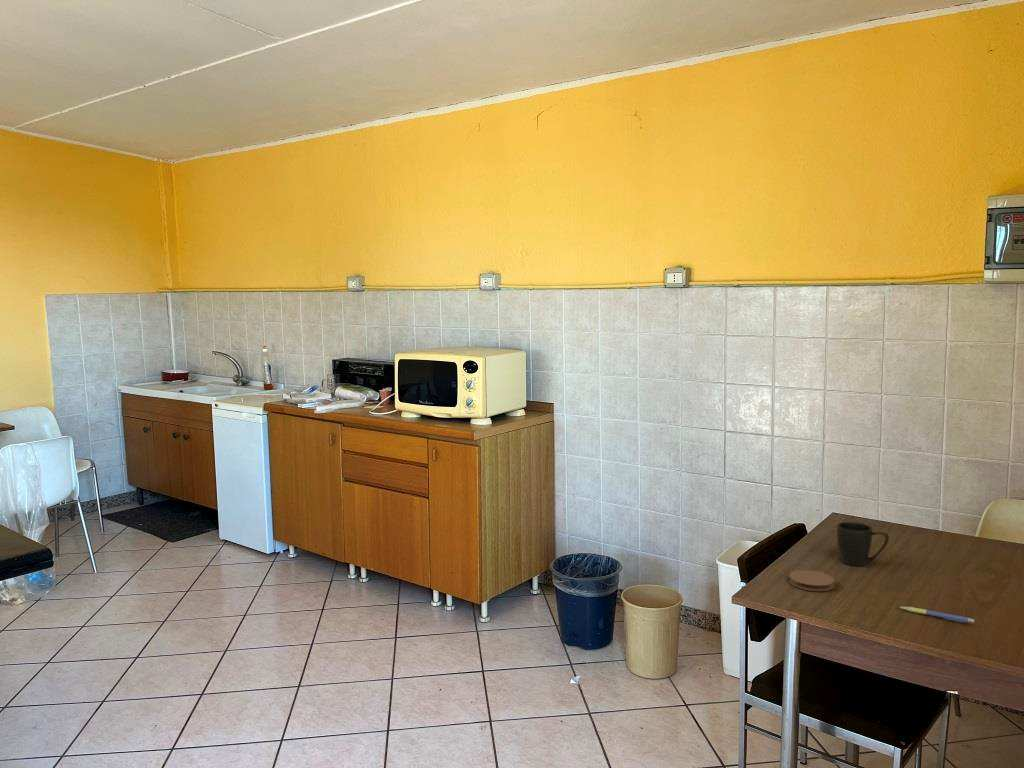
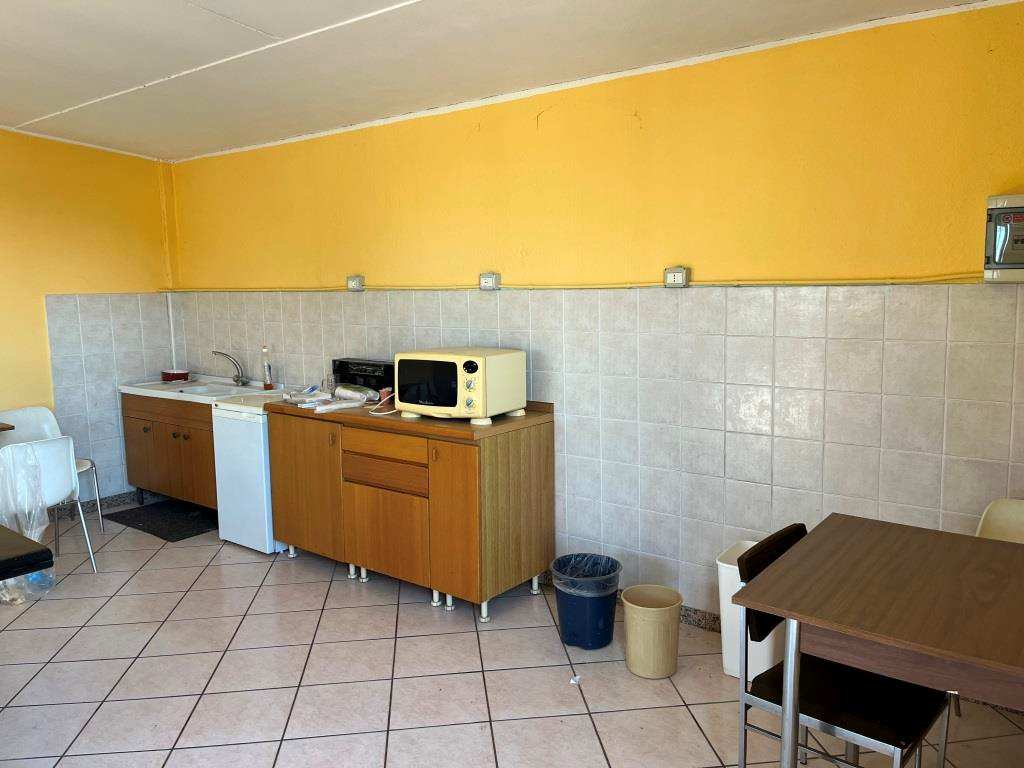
- coaster [788,569,835,592]
- pen [899,605,975,624]
- mug [836,521,890,567]
